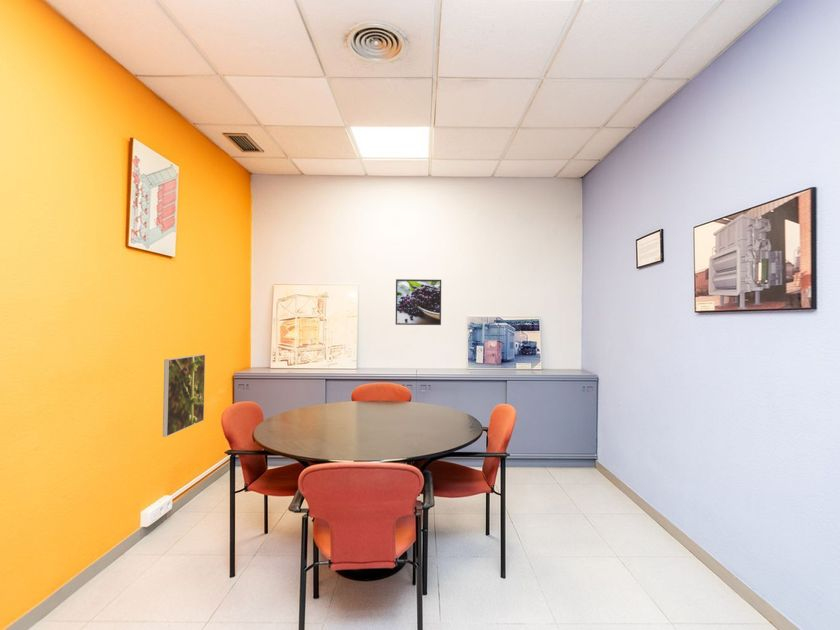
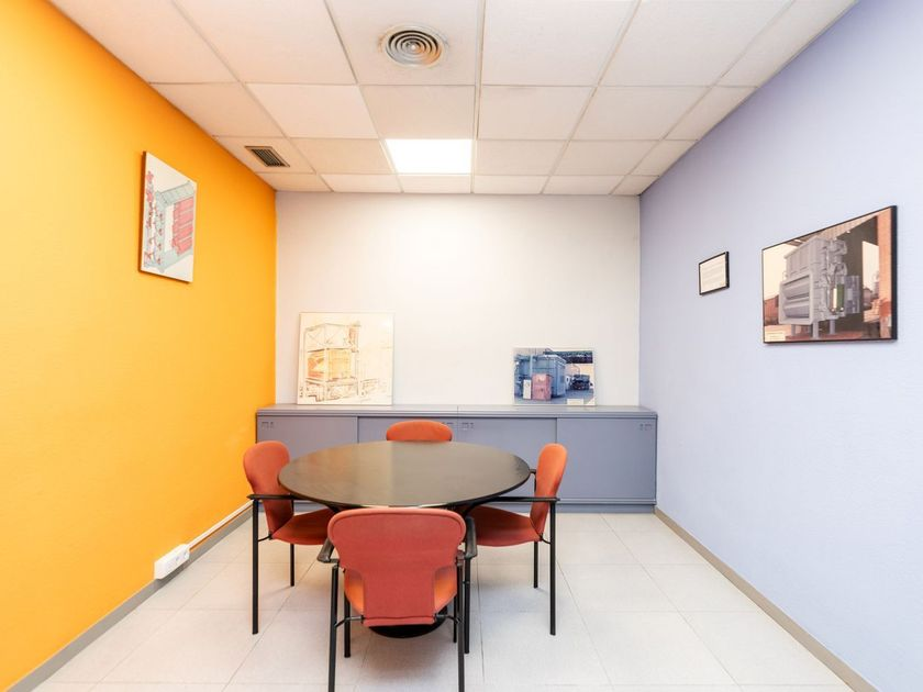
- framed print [395,278,442,326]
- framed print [162,354,206,438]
